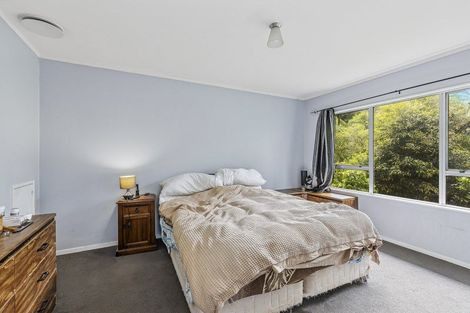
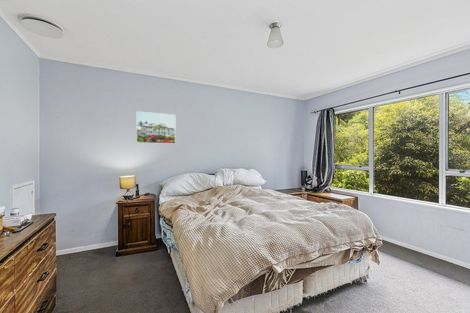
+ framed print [136,111,176,145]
